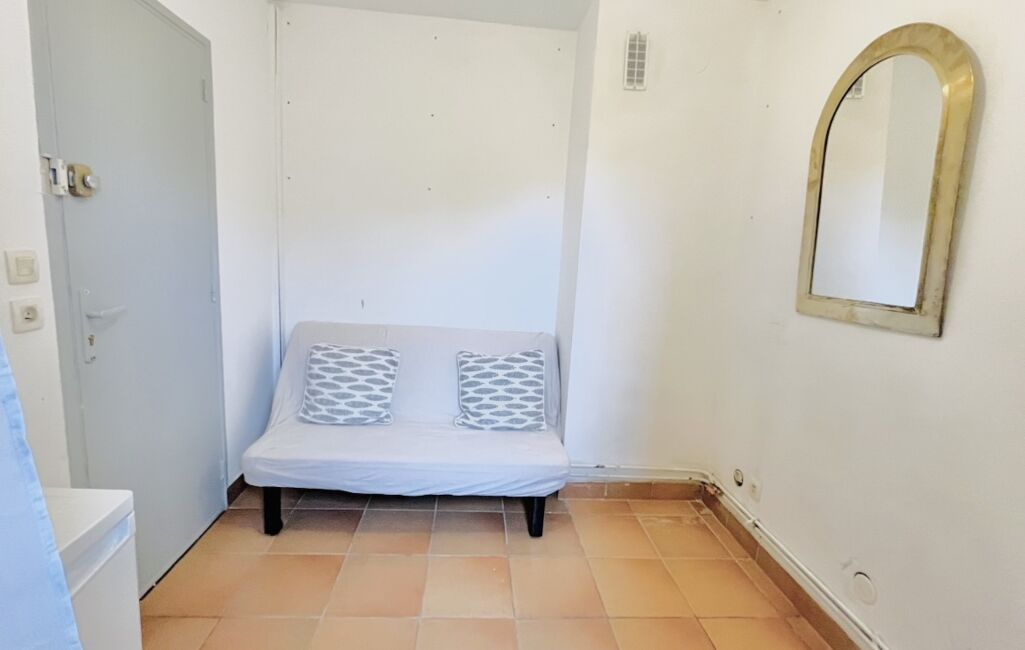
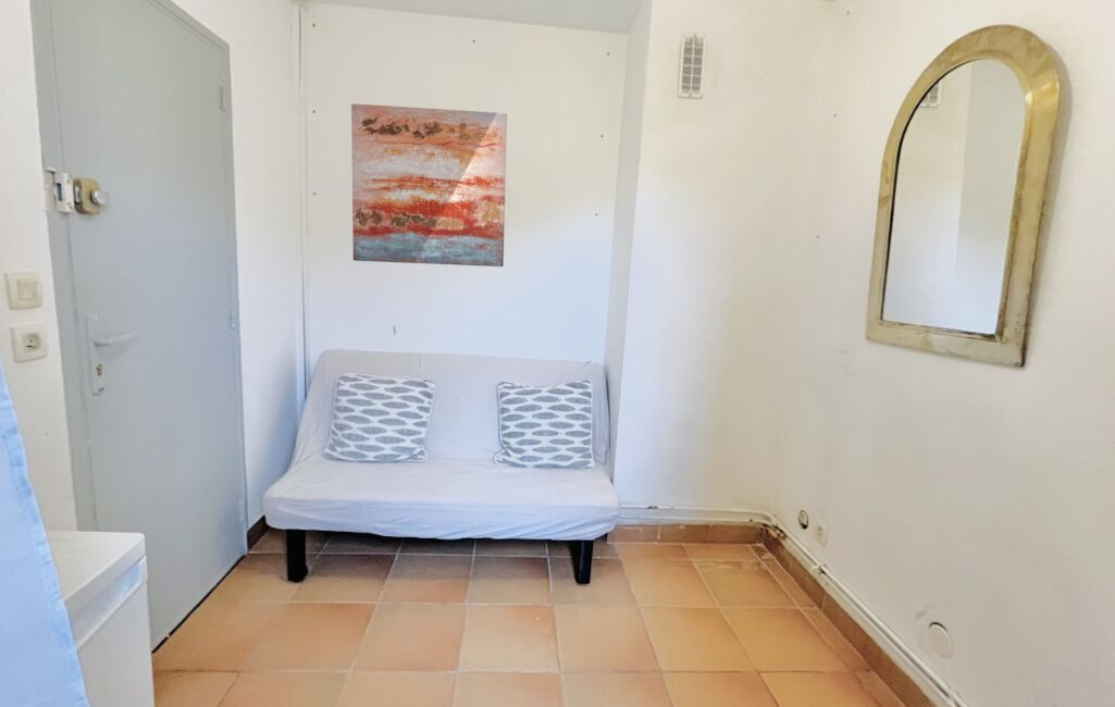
+ wall art [350,102,508,268]
